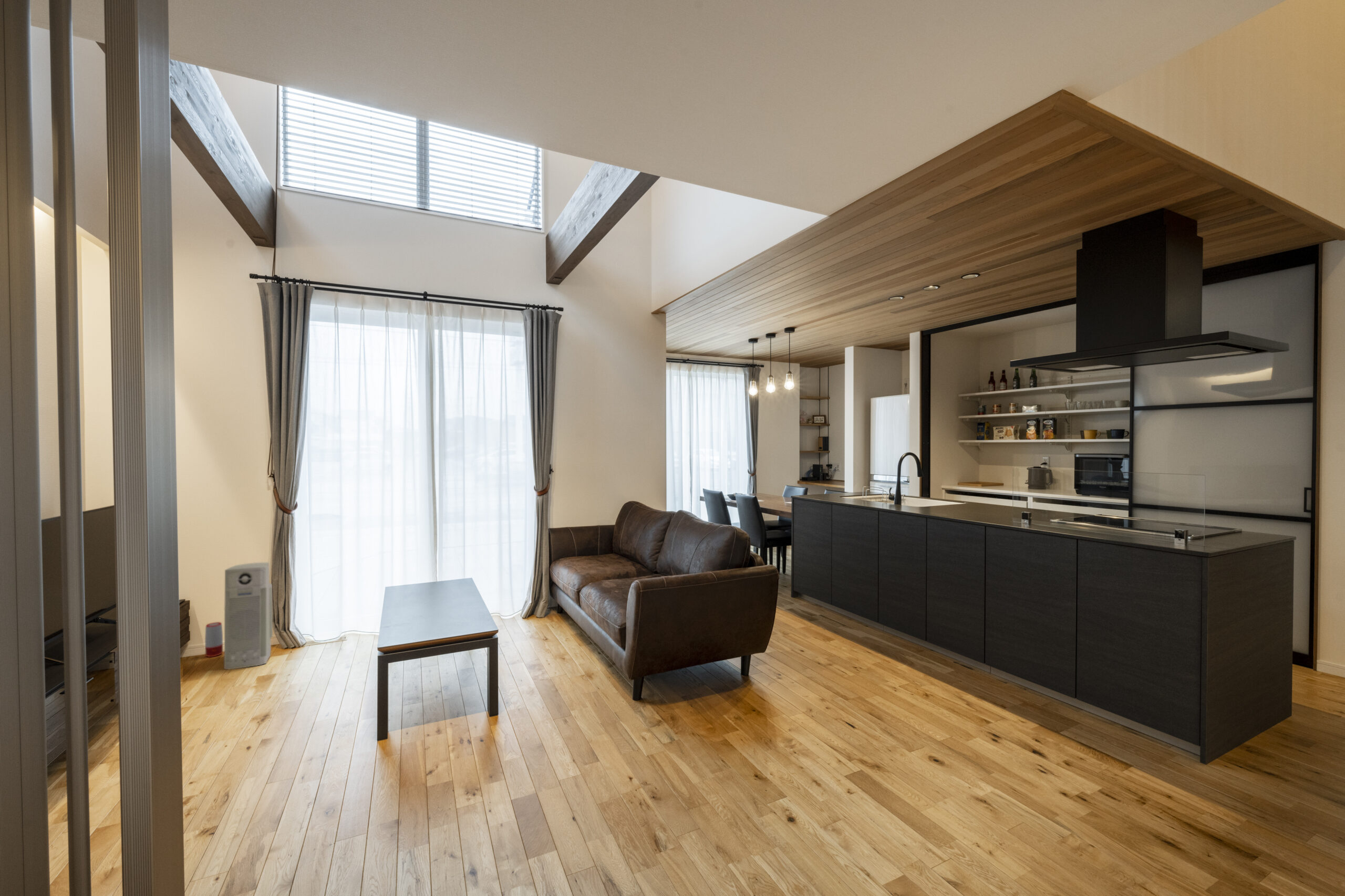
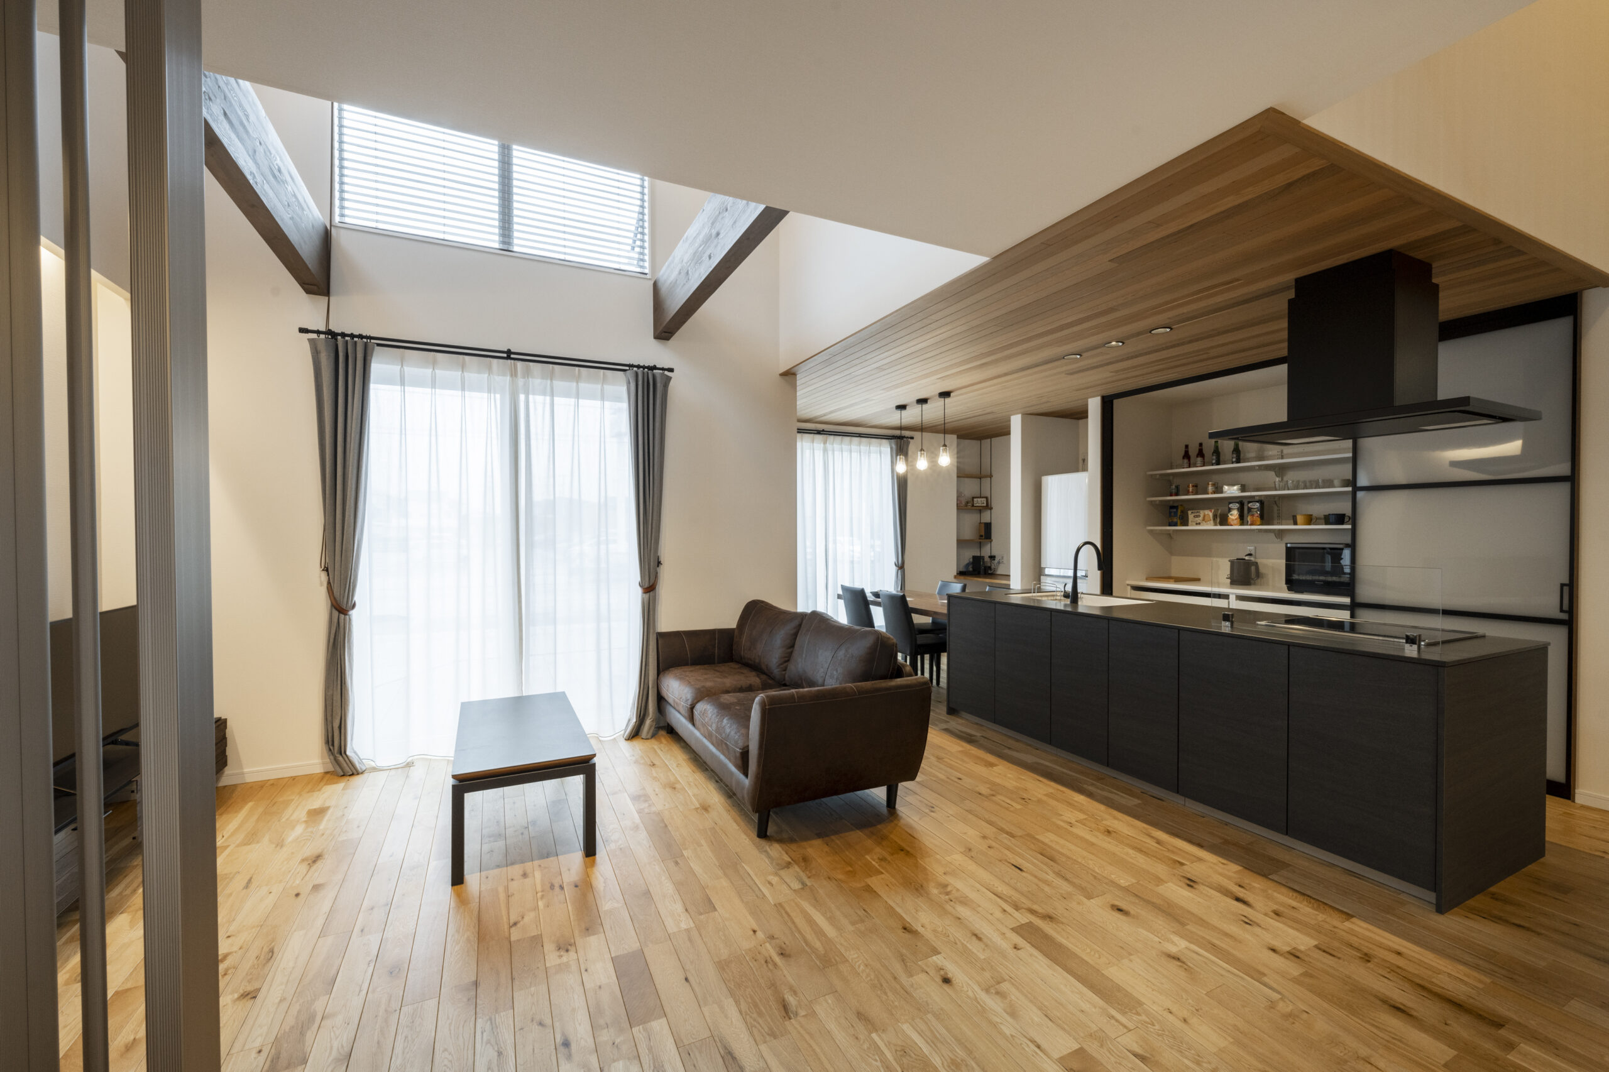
- air purifier [224,562,273,670]
- speaker [204,621,223,658]
